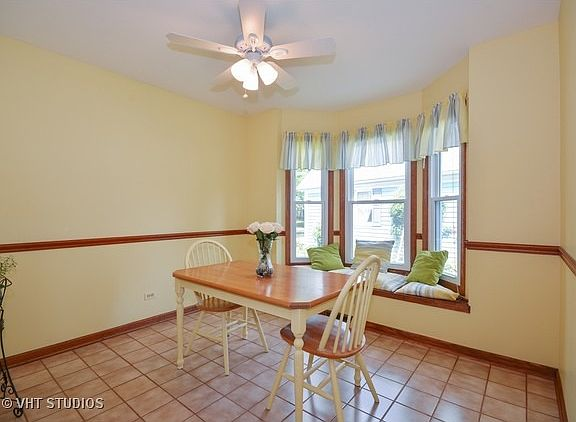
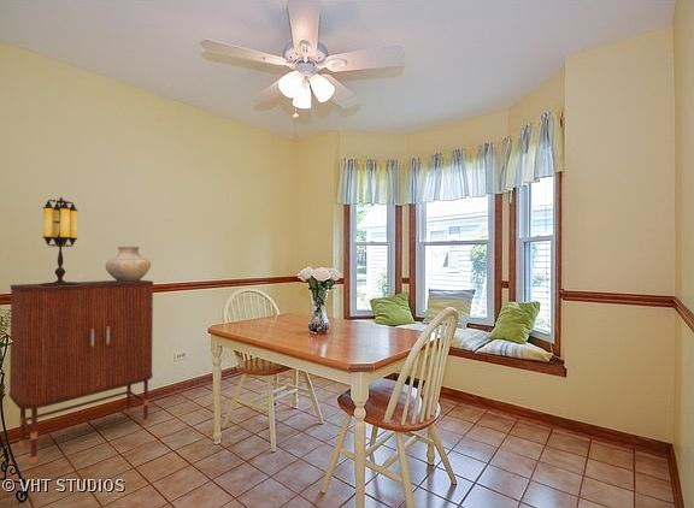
+ vase [105,246,152,282]
+ bar cabinet [8,279,154,466]
+ table lamp [39,196,81,287]
